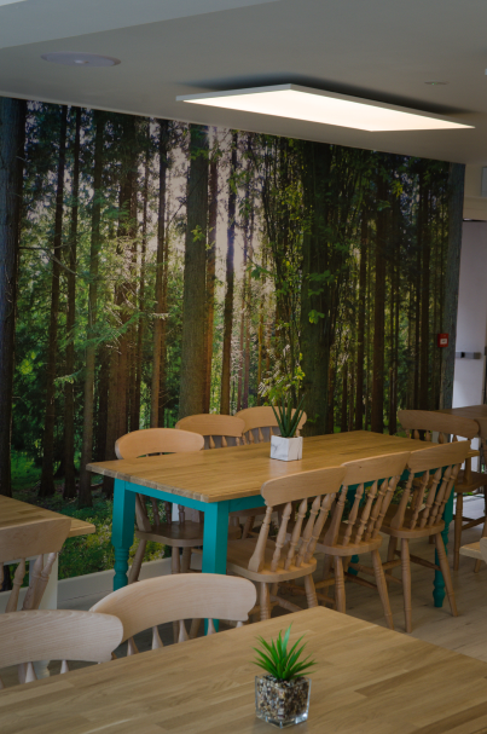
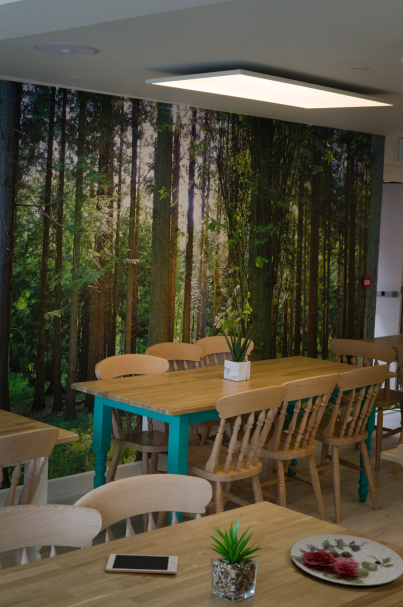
+ plate [290,533,403,586]
+ cell phone [105,553,179,575]
